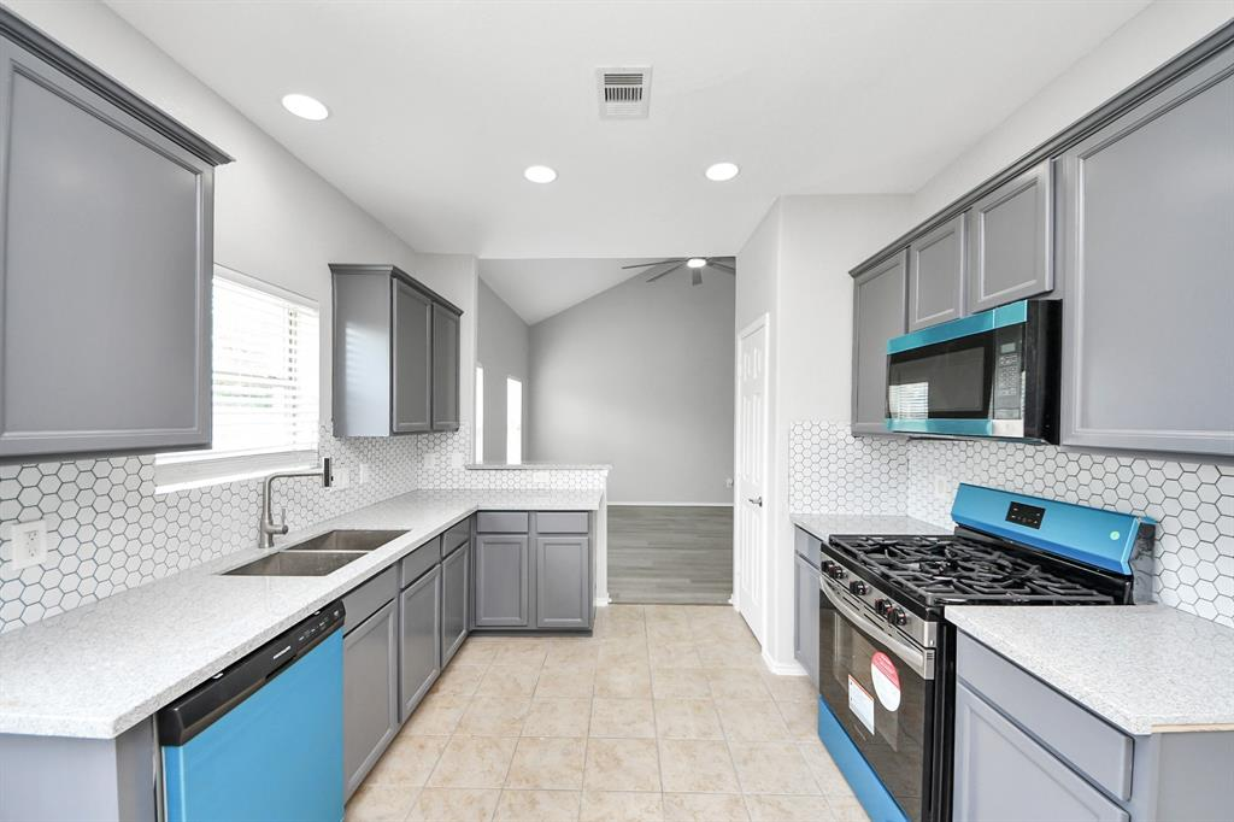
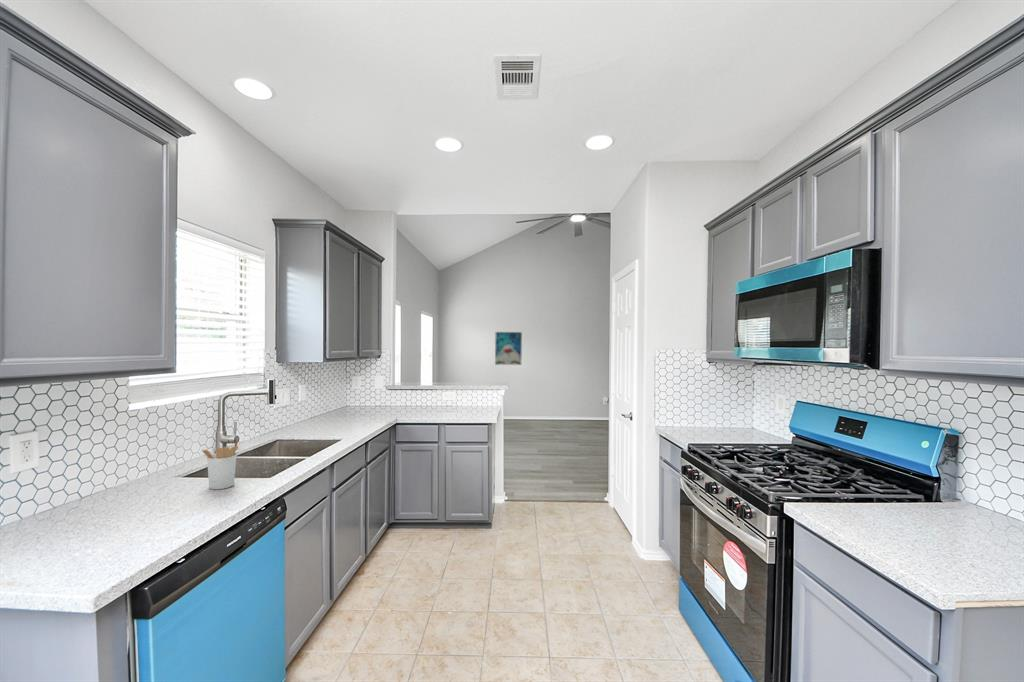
+ utensil holder [201,439,239,490]
+ wall art [494,331,523,366]
